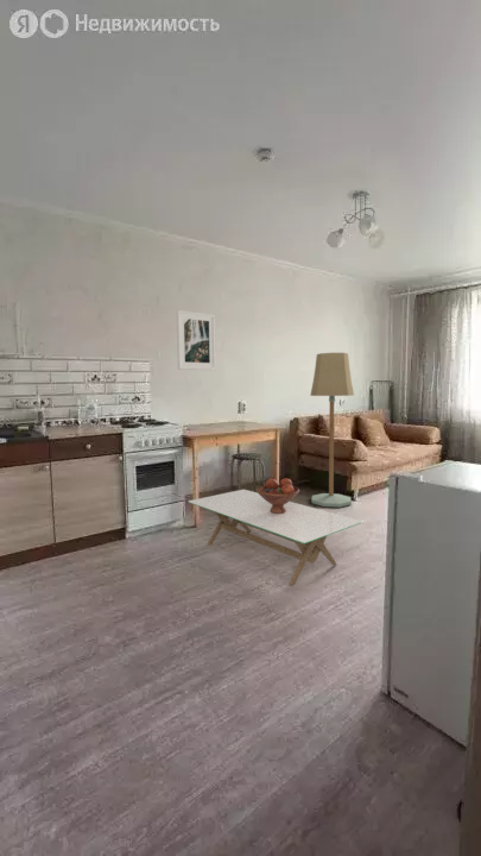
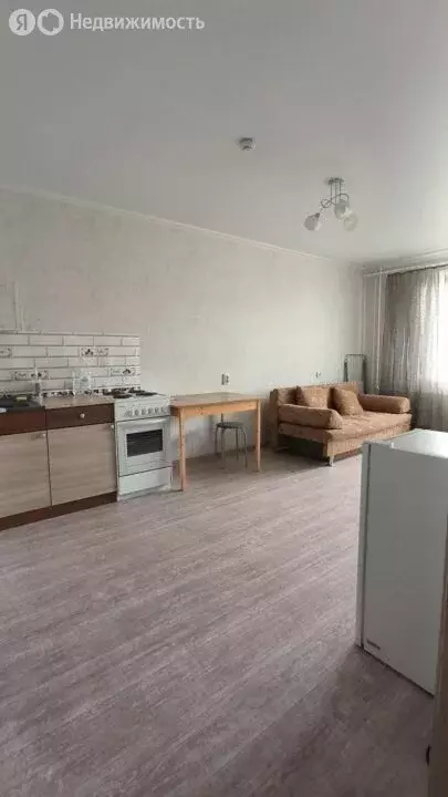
- floor lamp [309,352,355,509]
- coffee table [186,489,365,586]
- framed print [176,309,217,371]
- fruit bowl [255,477,300,514]
